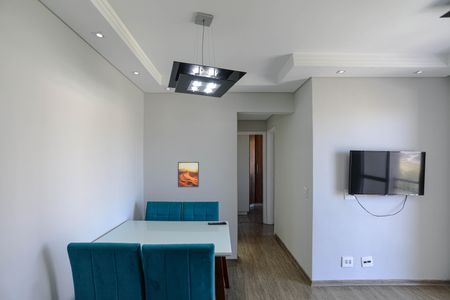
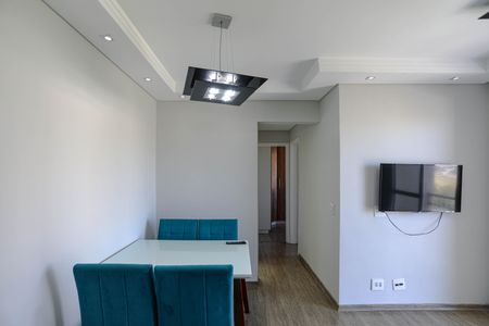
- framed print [177,161,200,188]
